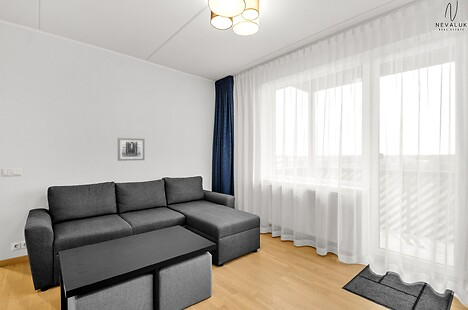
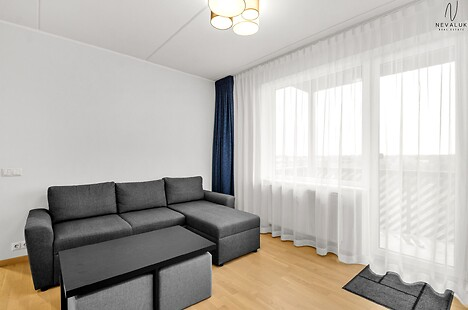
- wall art [117,137,145,162]
